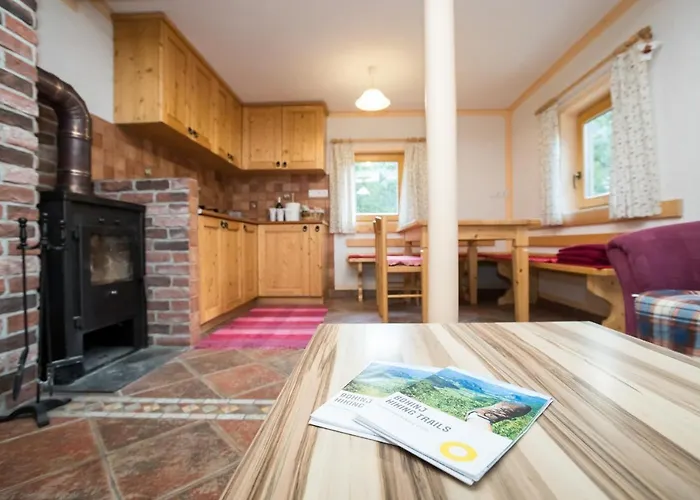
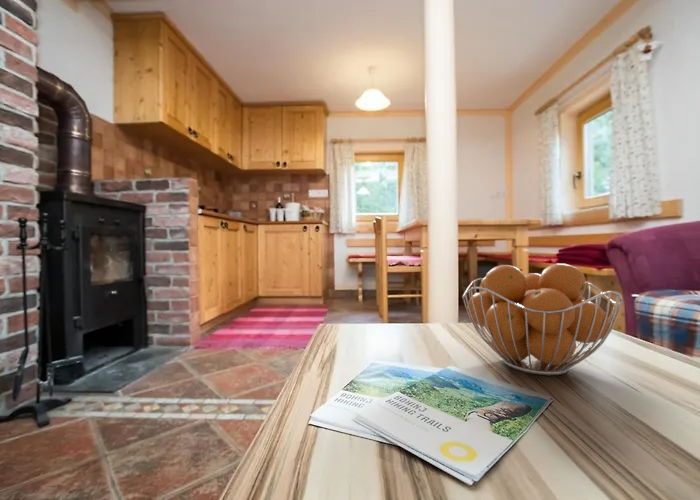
+ fruit basket [461,262,623,376]
